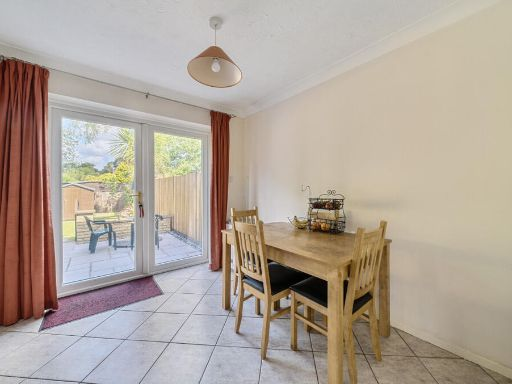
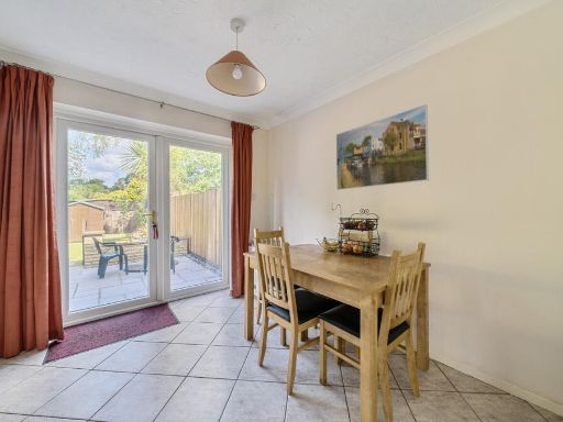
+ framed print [335,103,430,191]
